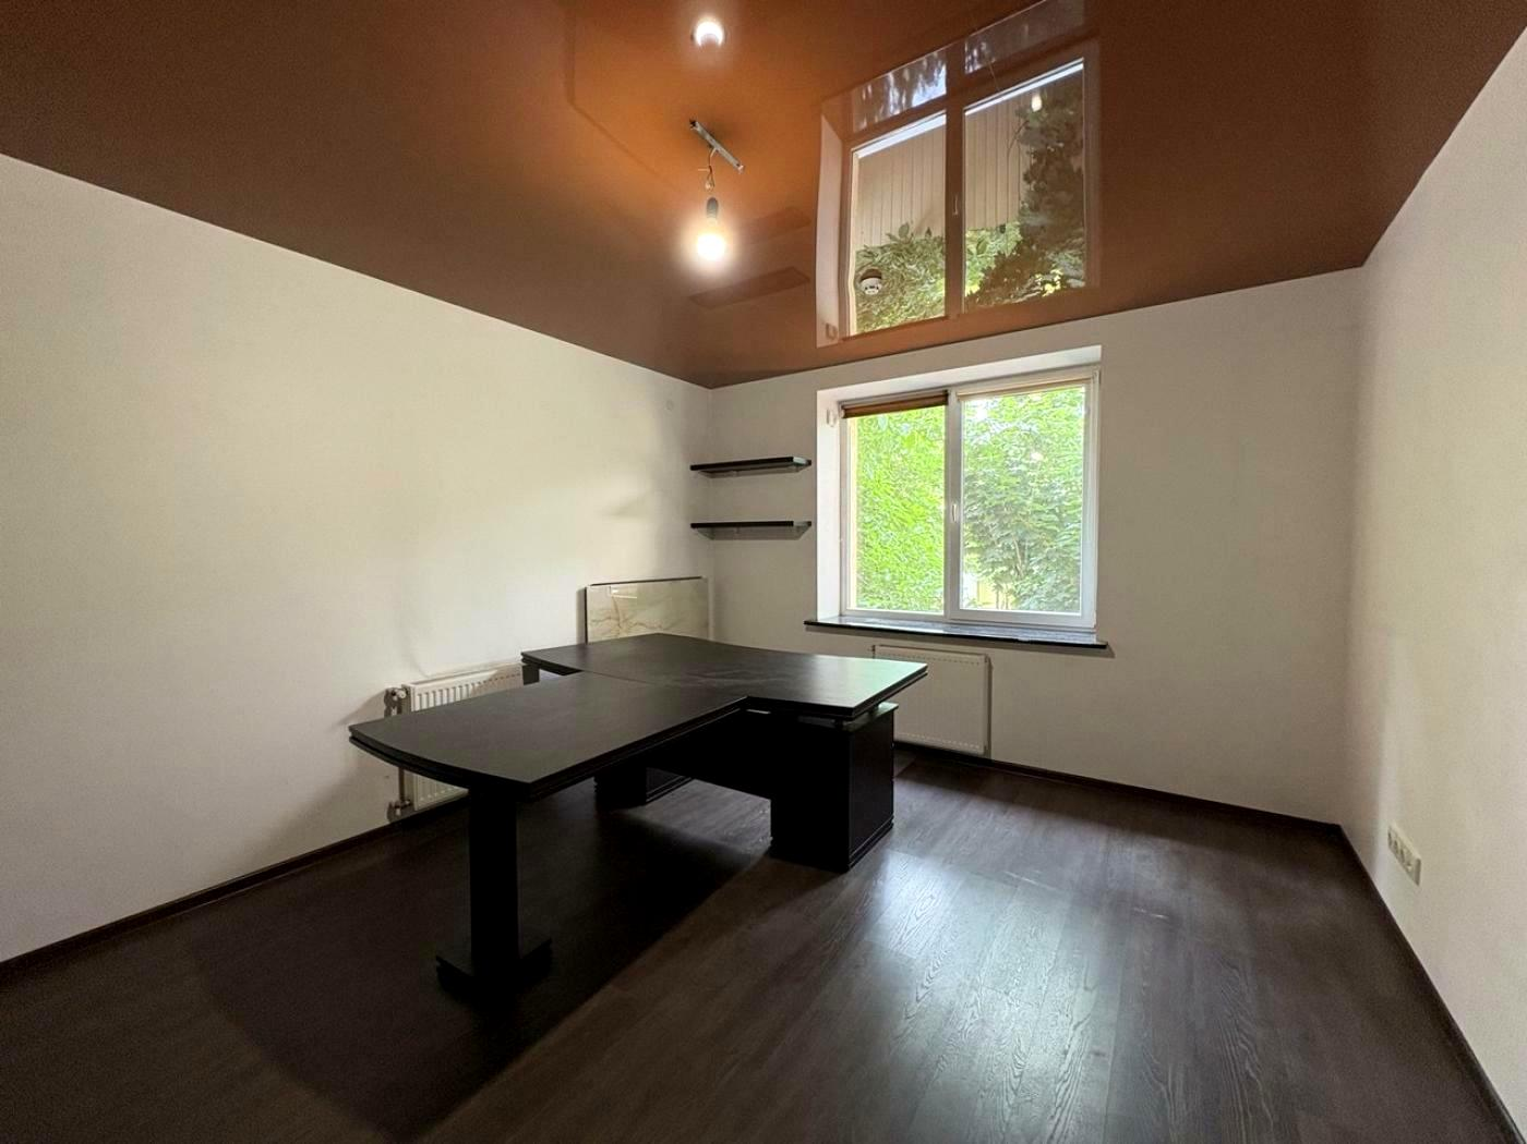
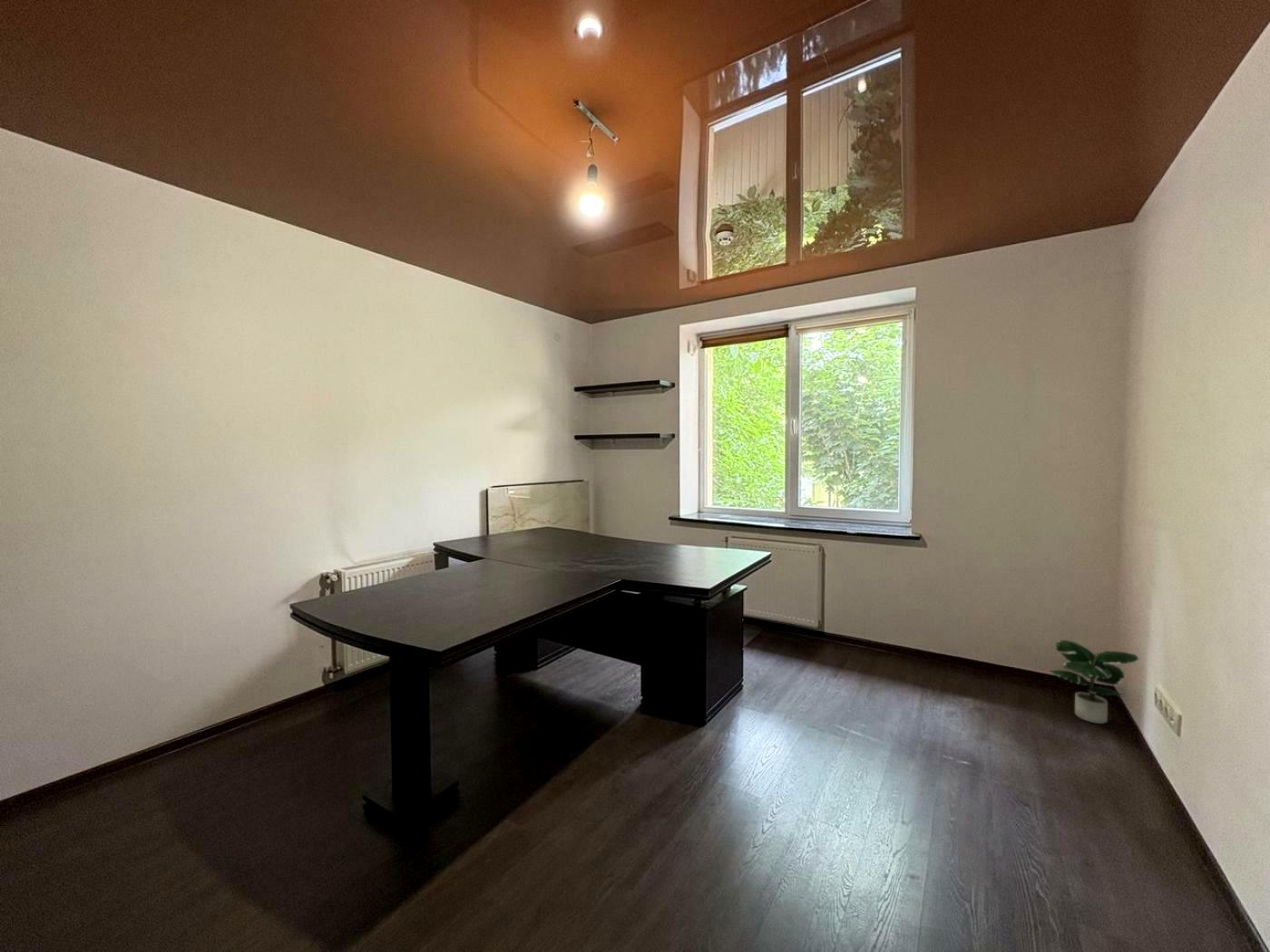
+ potted plant [1049,639,1139,724]
